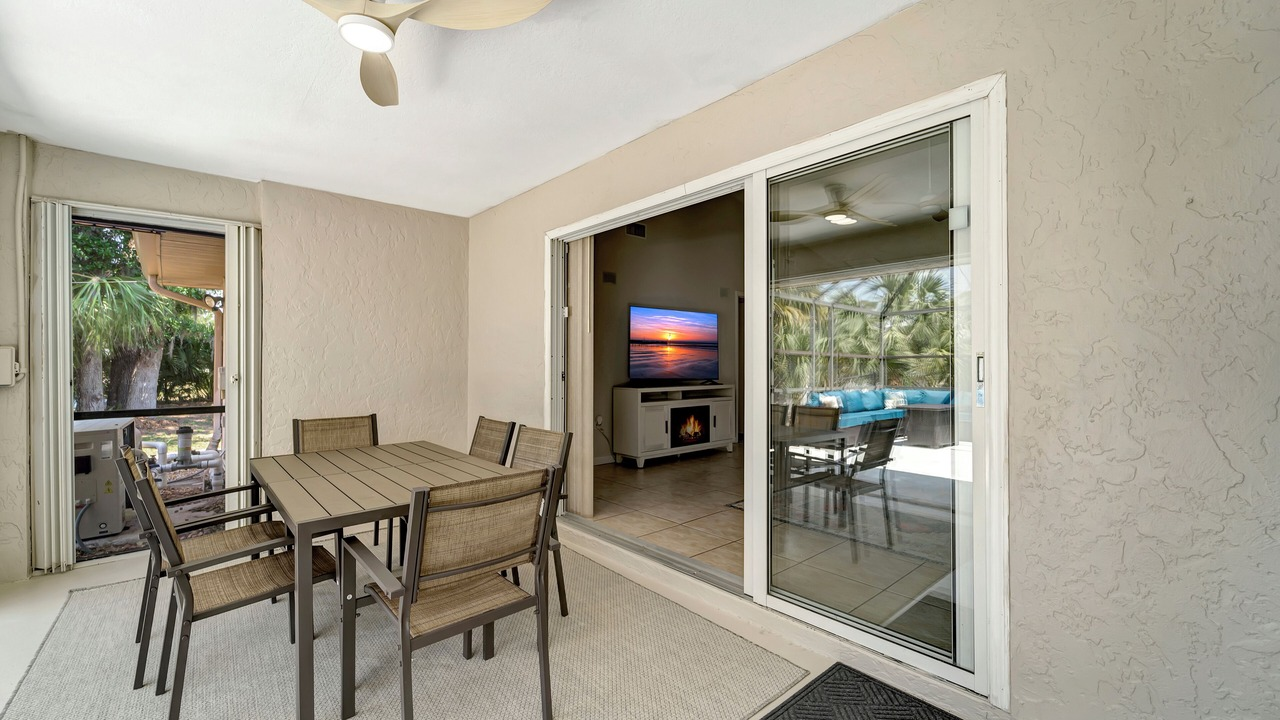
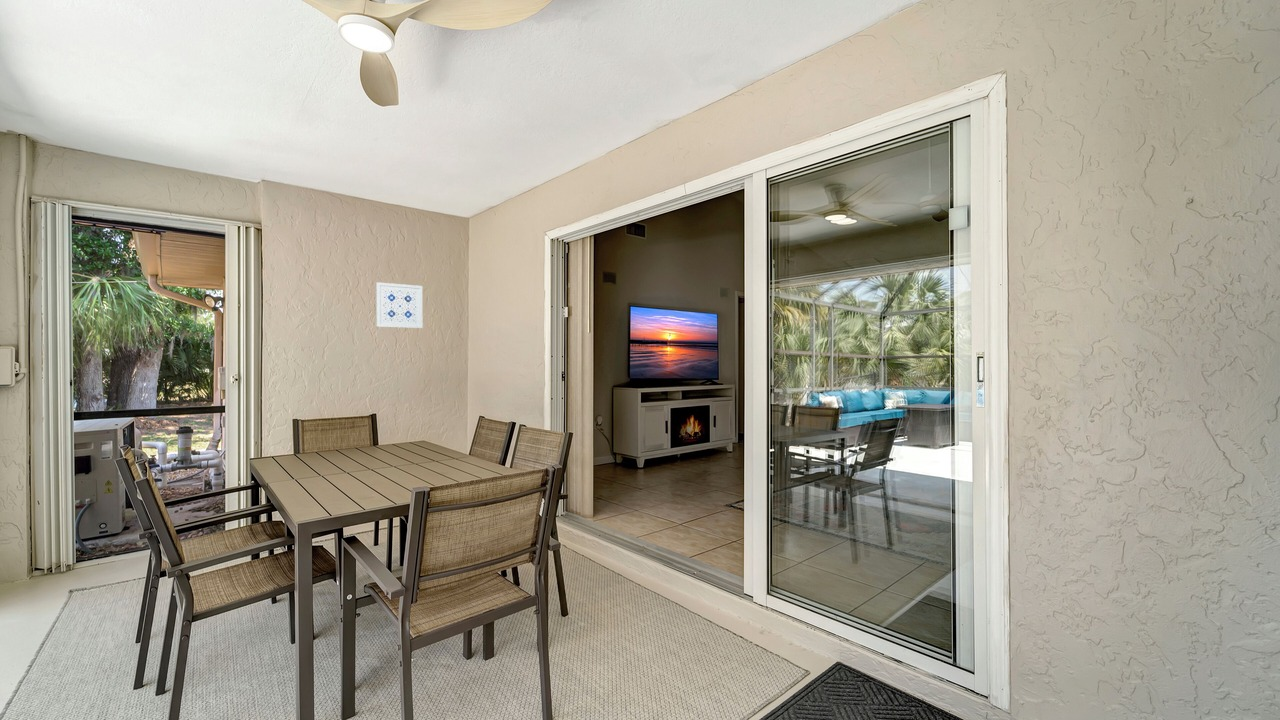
+ wall art [375,281,423,329]
